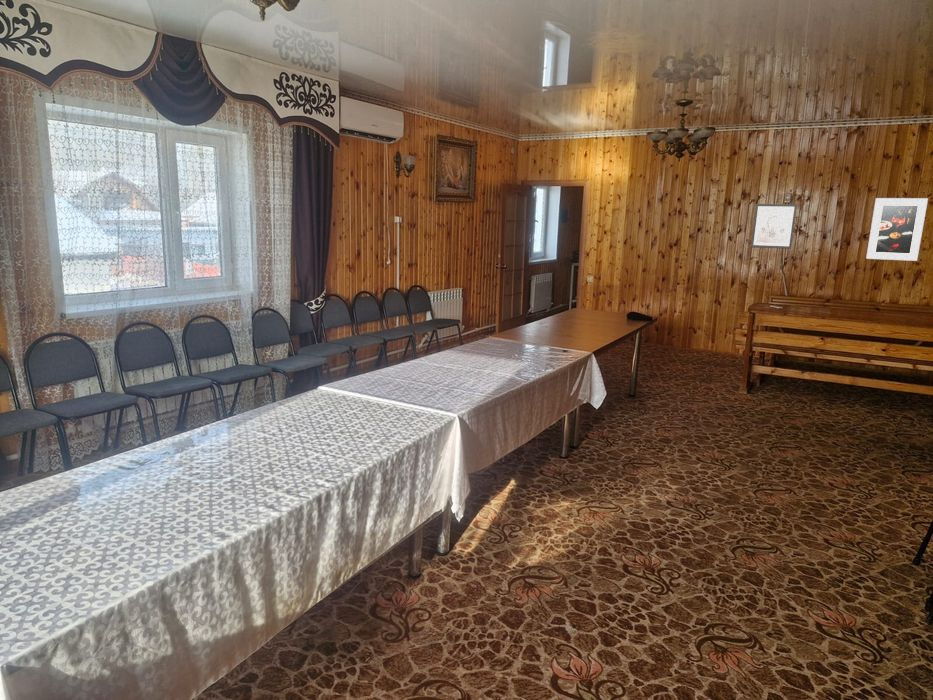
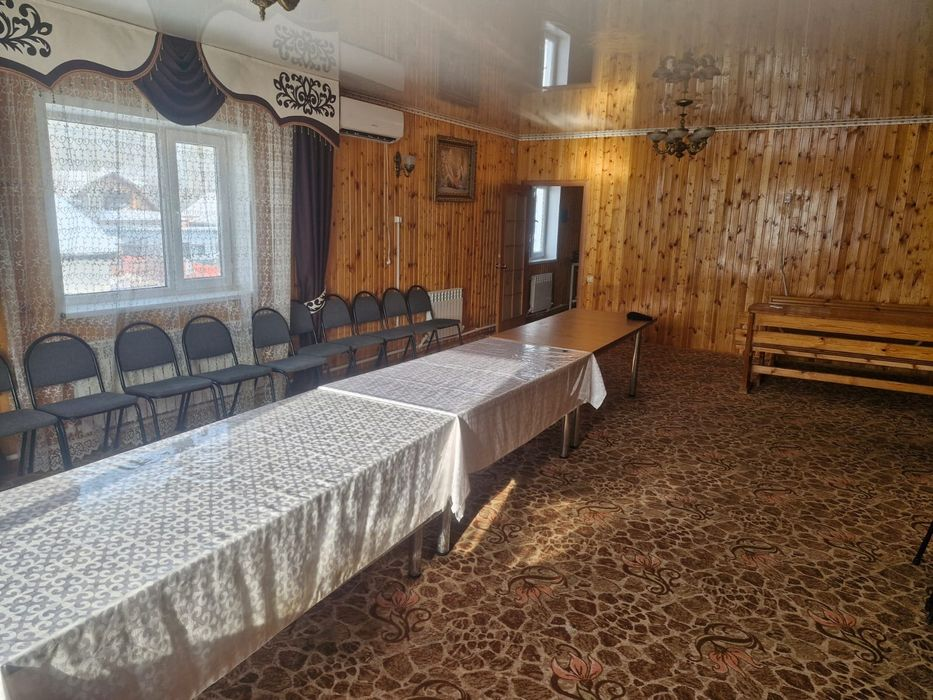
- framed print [865,197,929,262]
- wall art [750,203,798,250]
